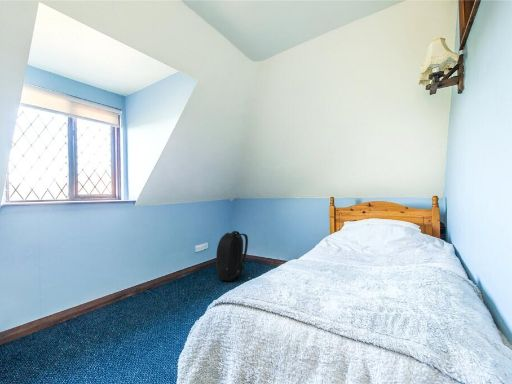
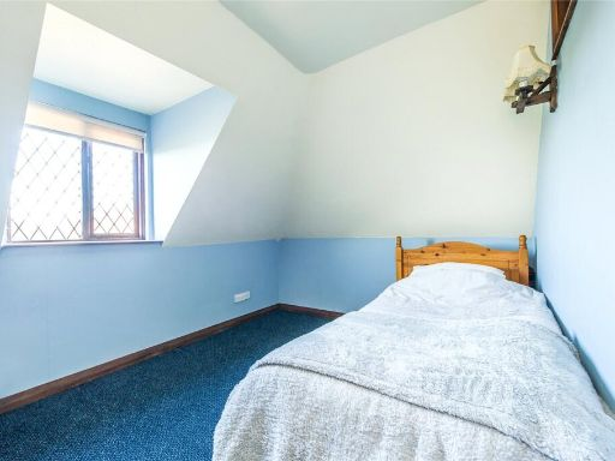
- backpack [215,230,249,282]
